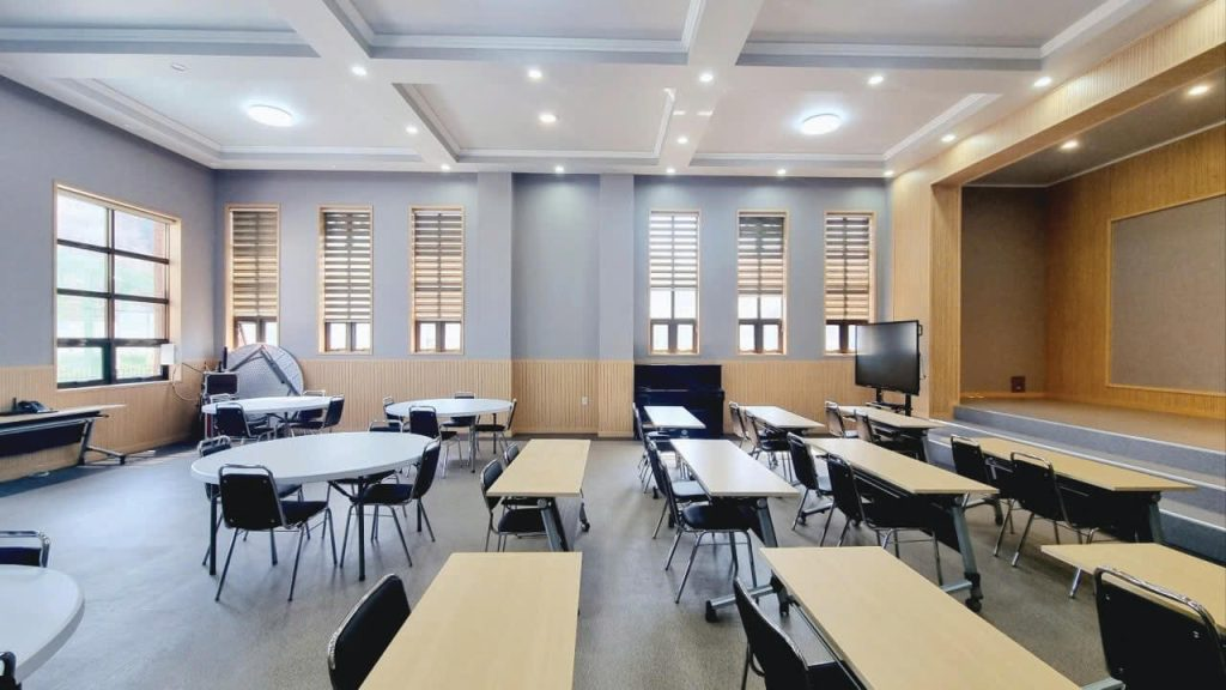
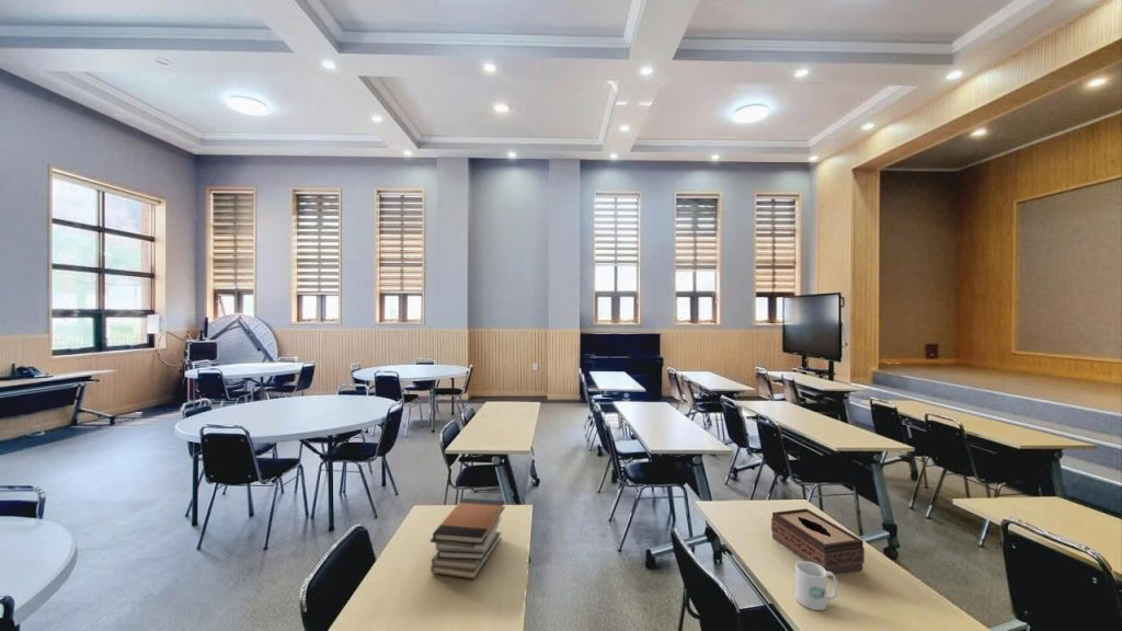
+ tissue box [770,507,866,575]
+ book stack [430,497,506,581]
+ mug [794,560,839,611]
